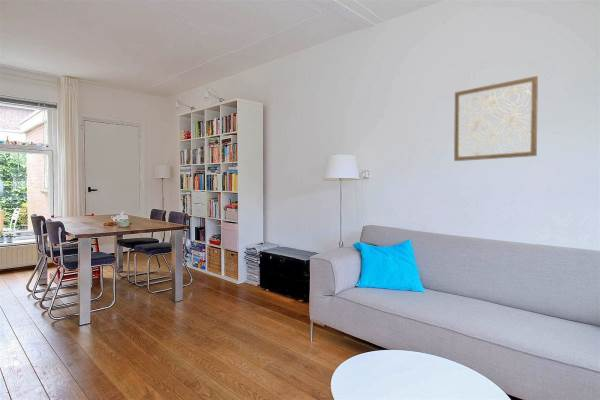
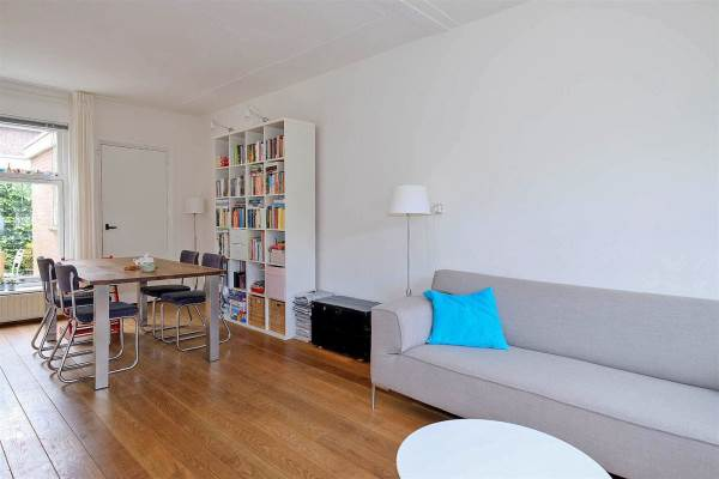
- wall art [453,75,539,162]
